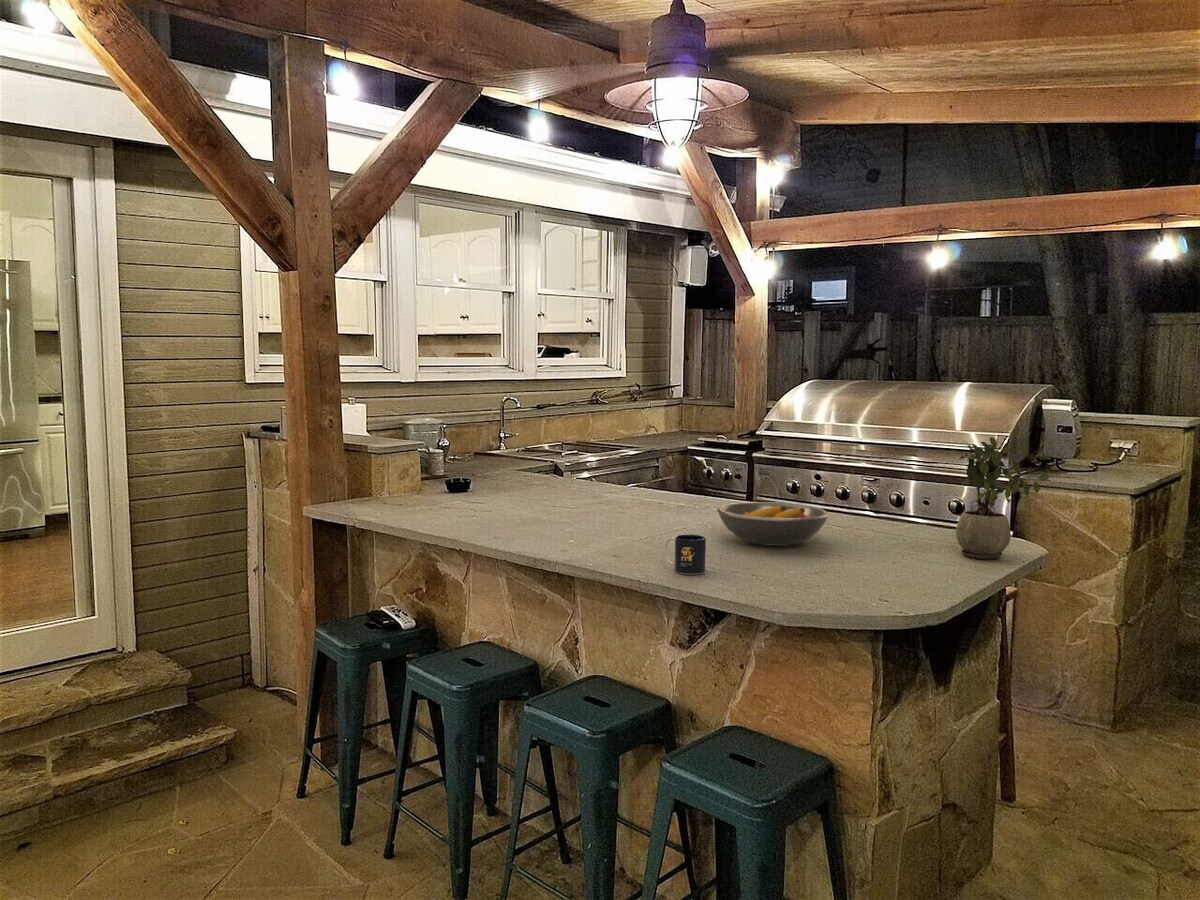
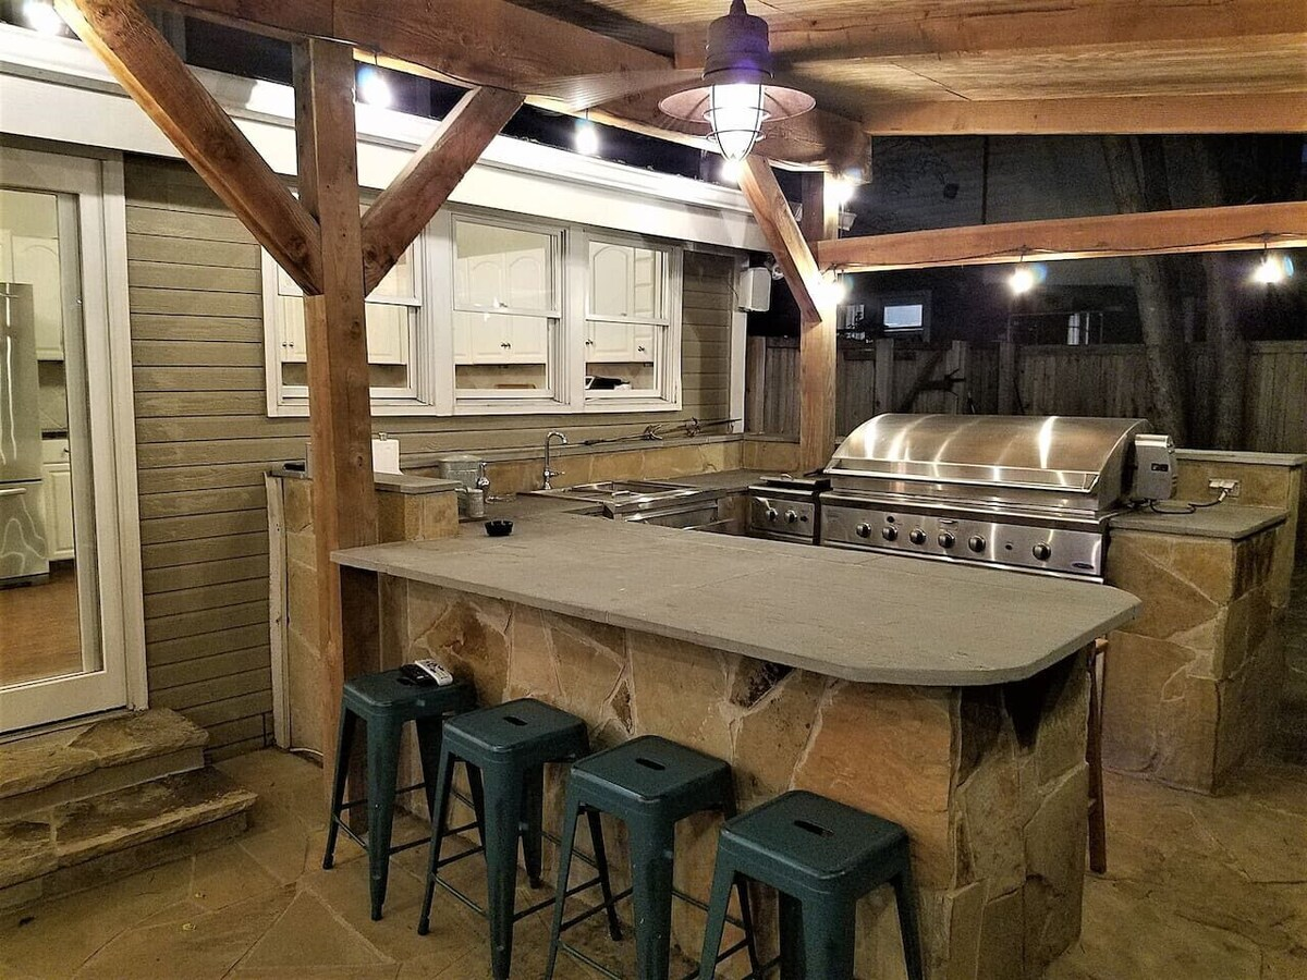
- fruit bowl [716,501,830,547]
- potted plant [955,436,1050,560]
- mug [662,534,707,575]
